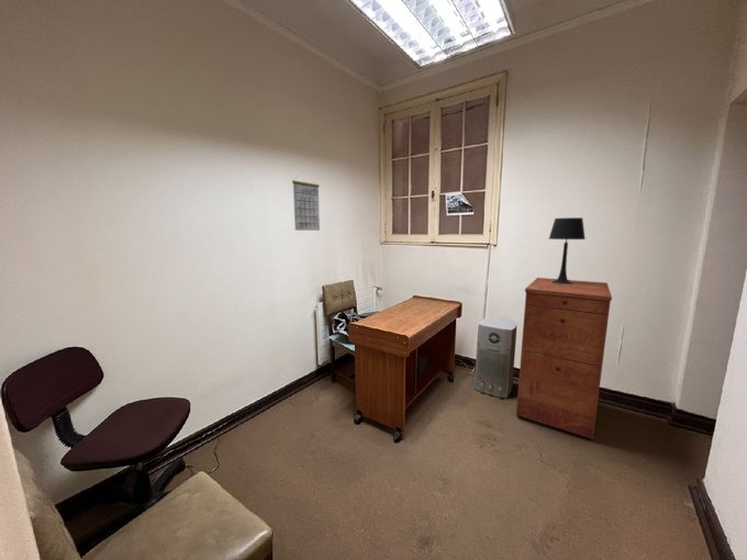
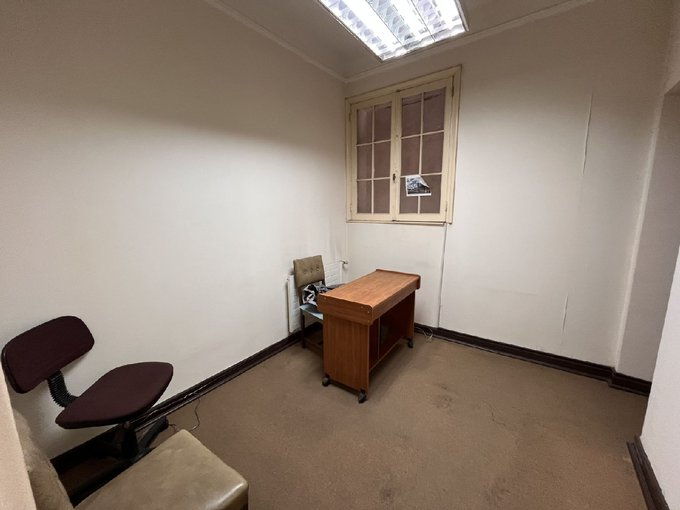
- table lamp [547,216,587,284]
- air purifier [473,316,519,399]
- calendar [291,171,321,232]
- filing cabinet [515,277,613,440]
